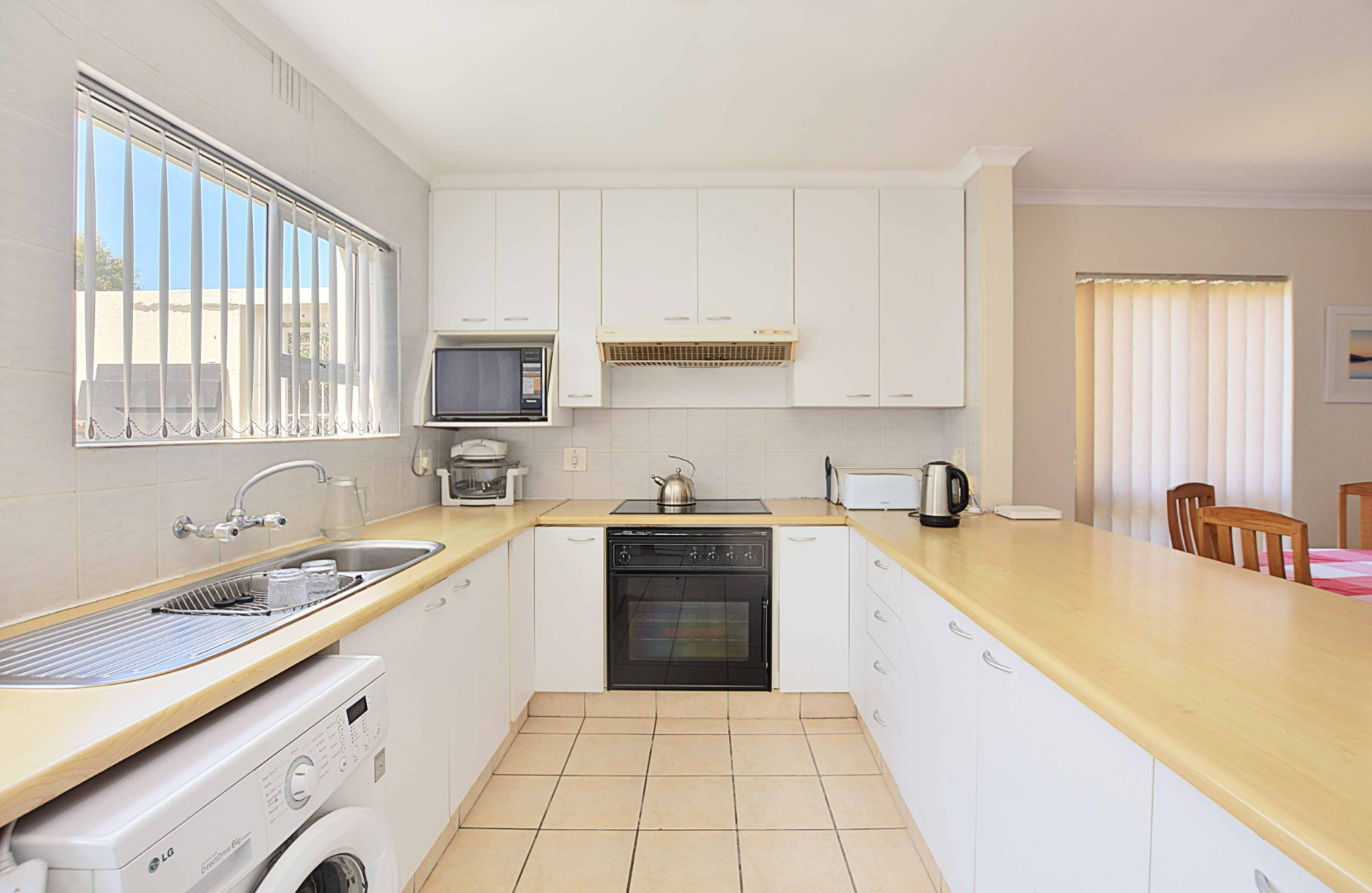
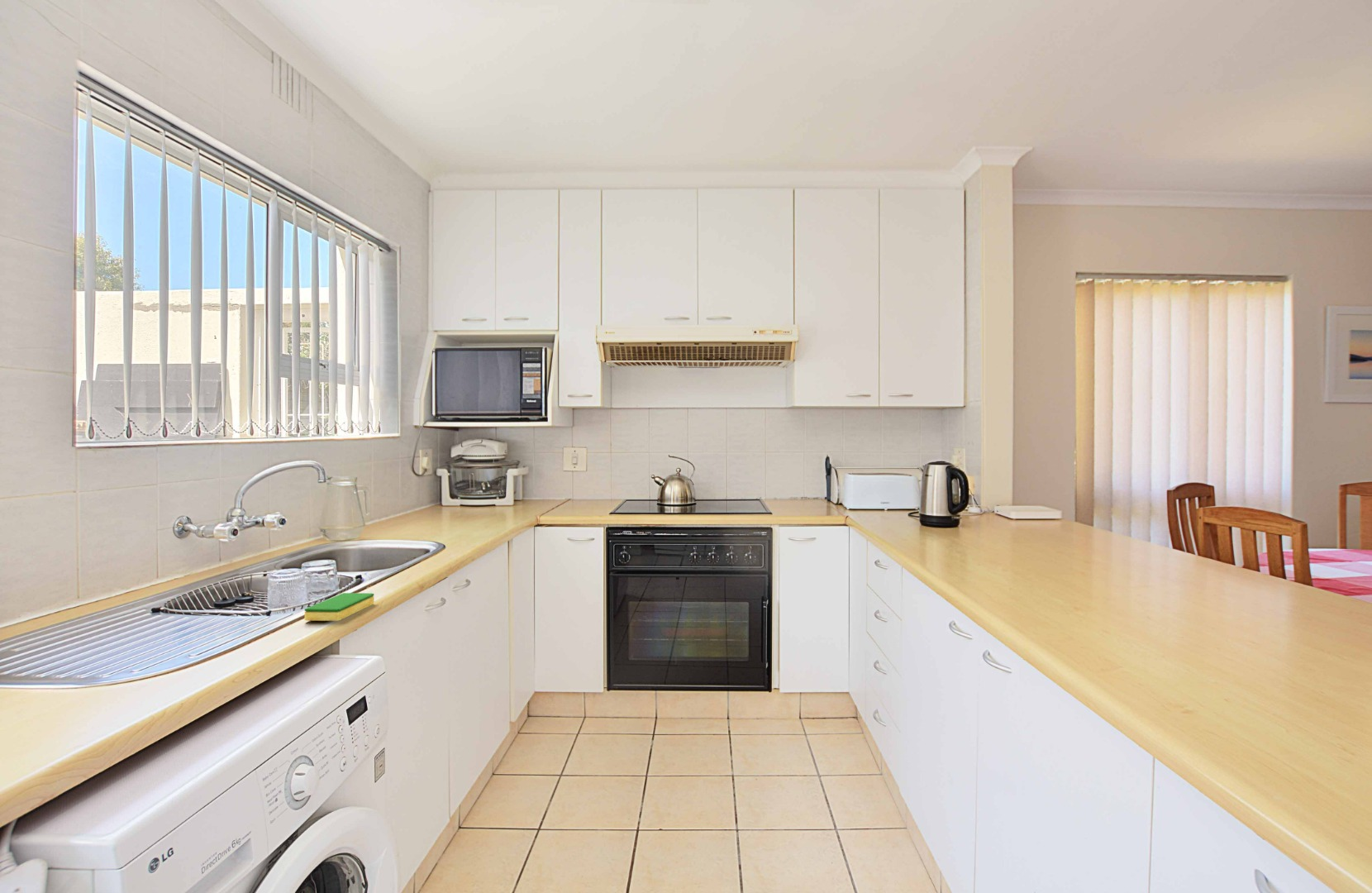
+ dish sponge [304,592,374,622]
